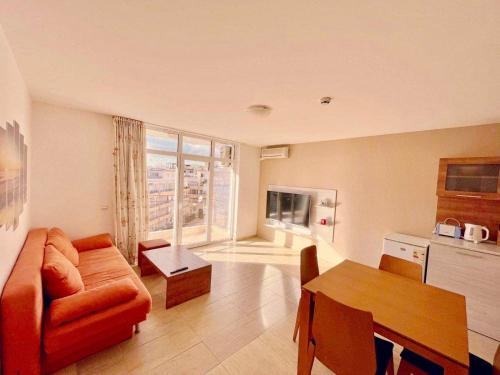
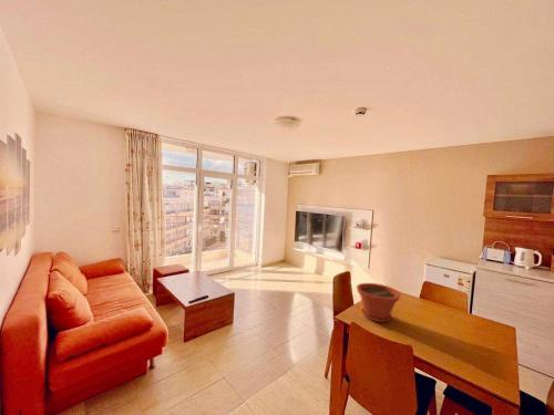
+ plant pot [356,282,401,323]
